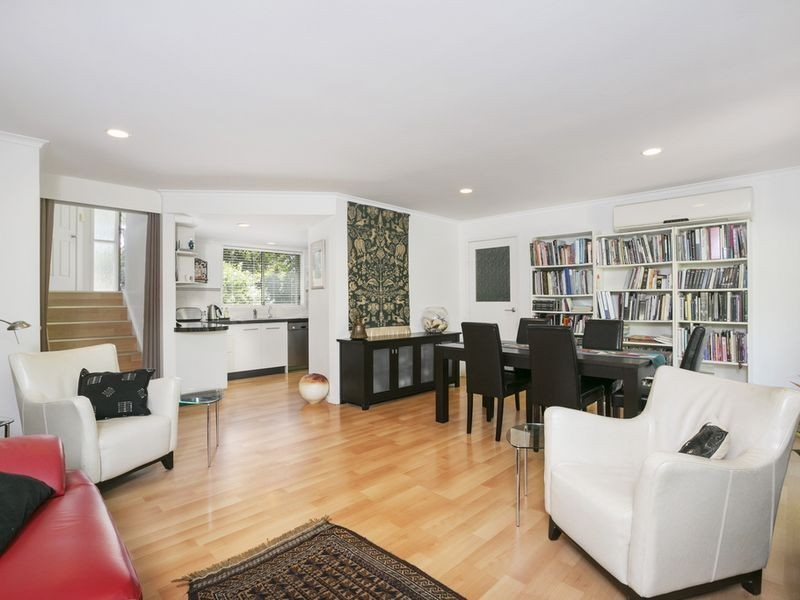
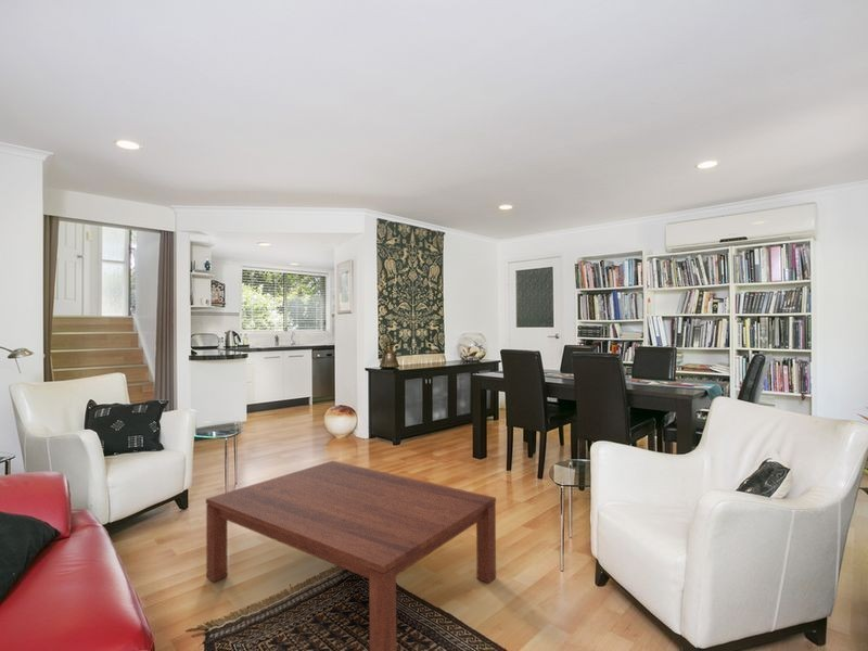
+ coffee table [205,460,497,651]
